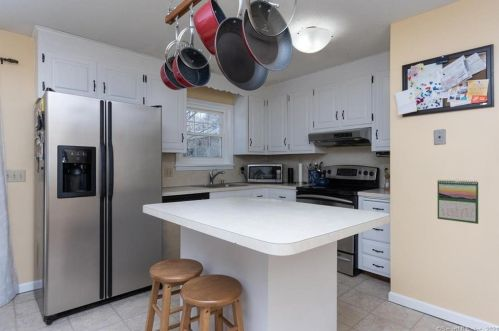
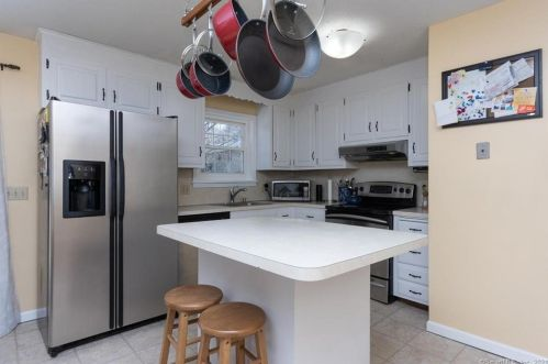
- calendar [437,179,479,225]
